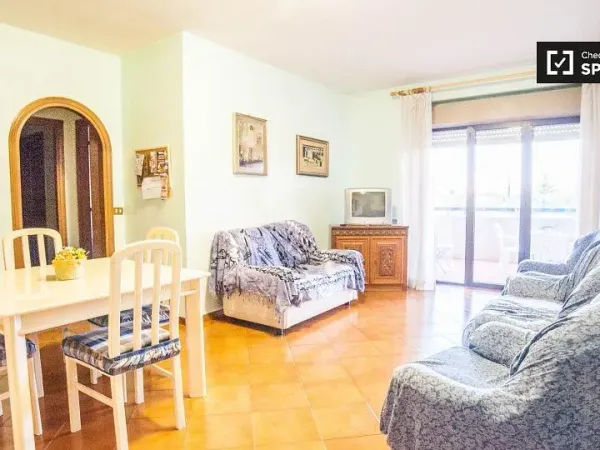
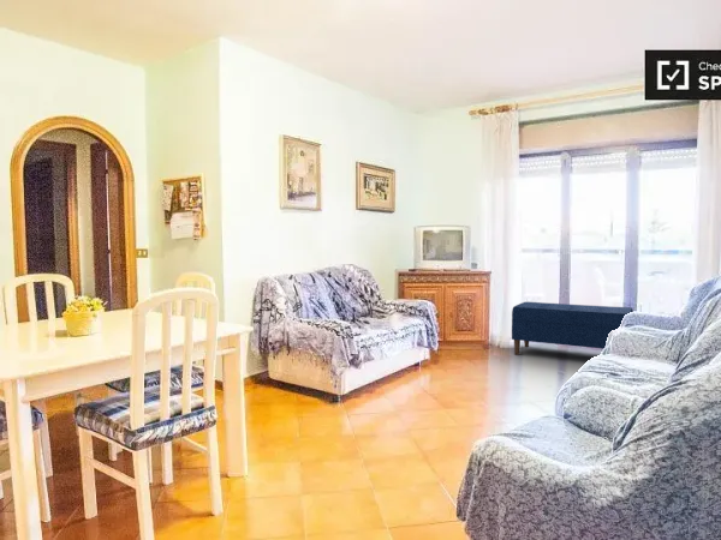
+ bench [511,301,634,356]
